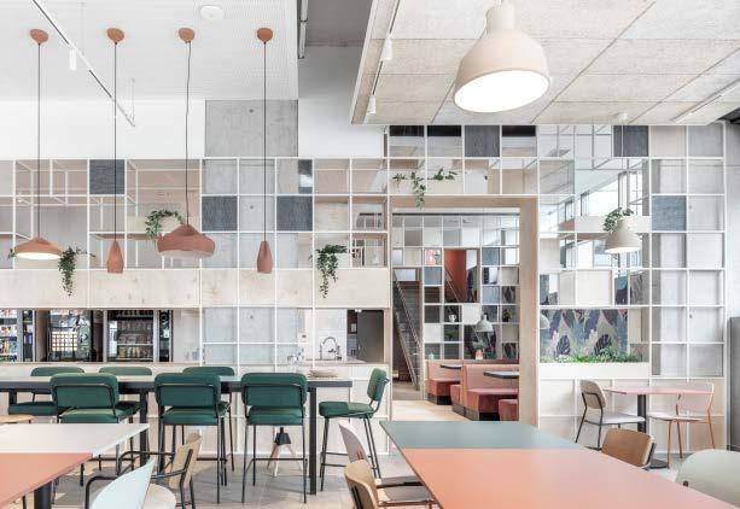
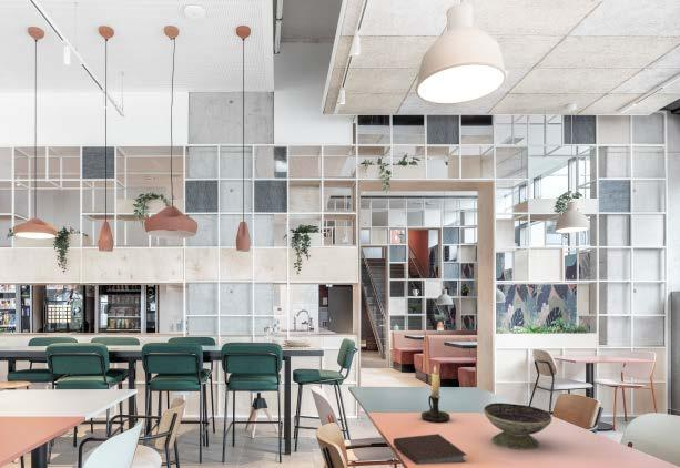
+ decorative bowl [483,401,552,450]
+ candle holder [420,365,450,424]
+ notebook [393,433,467,466]
